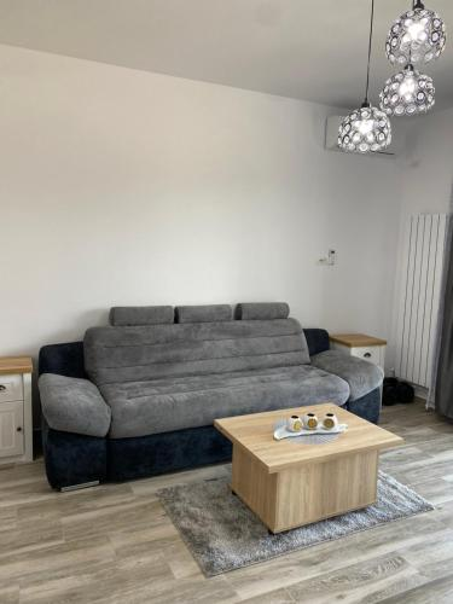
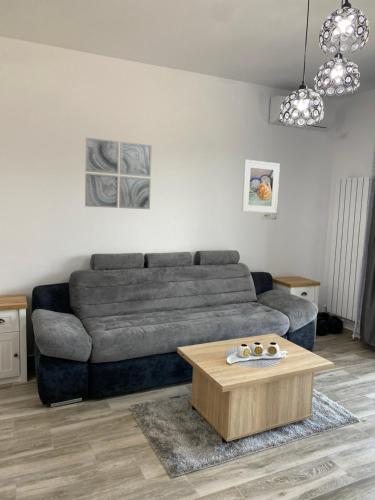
+ wall art [84,136,153,210]
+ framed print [241,159,281,214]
